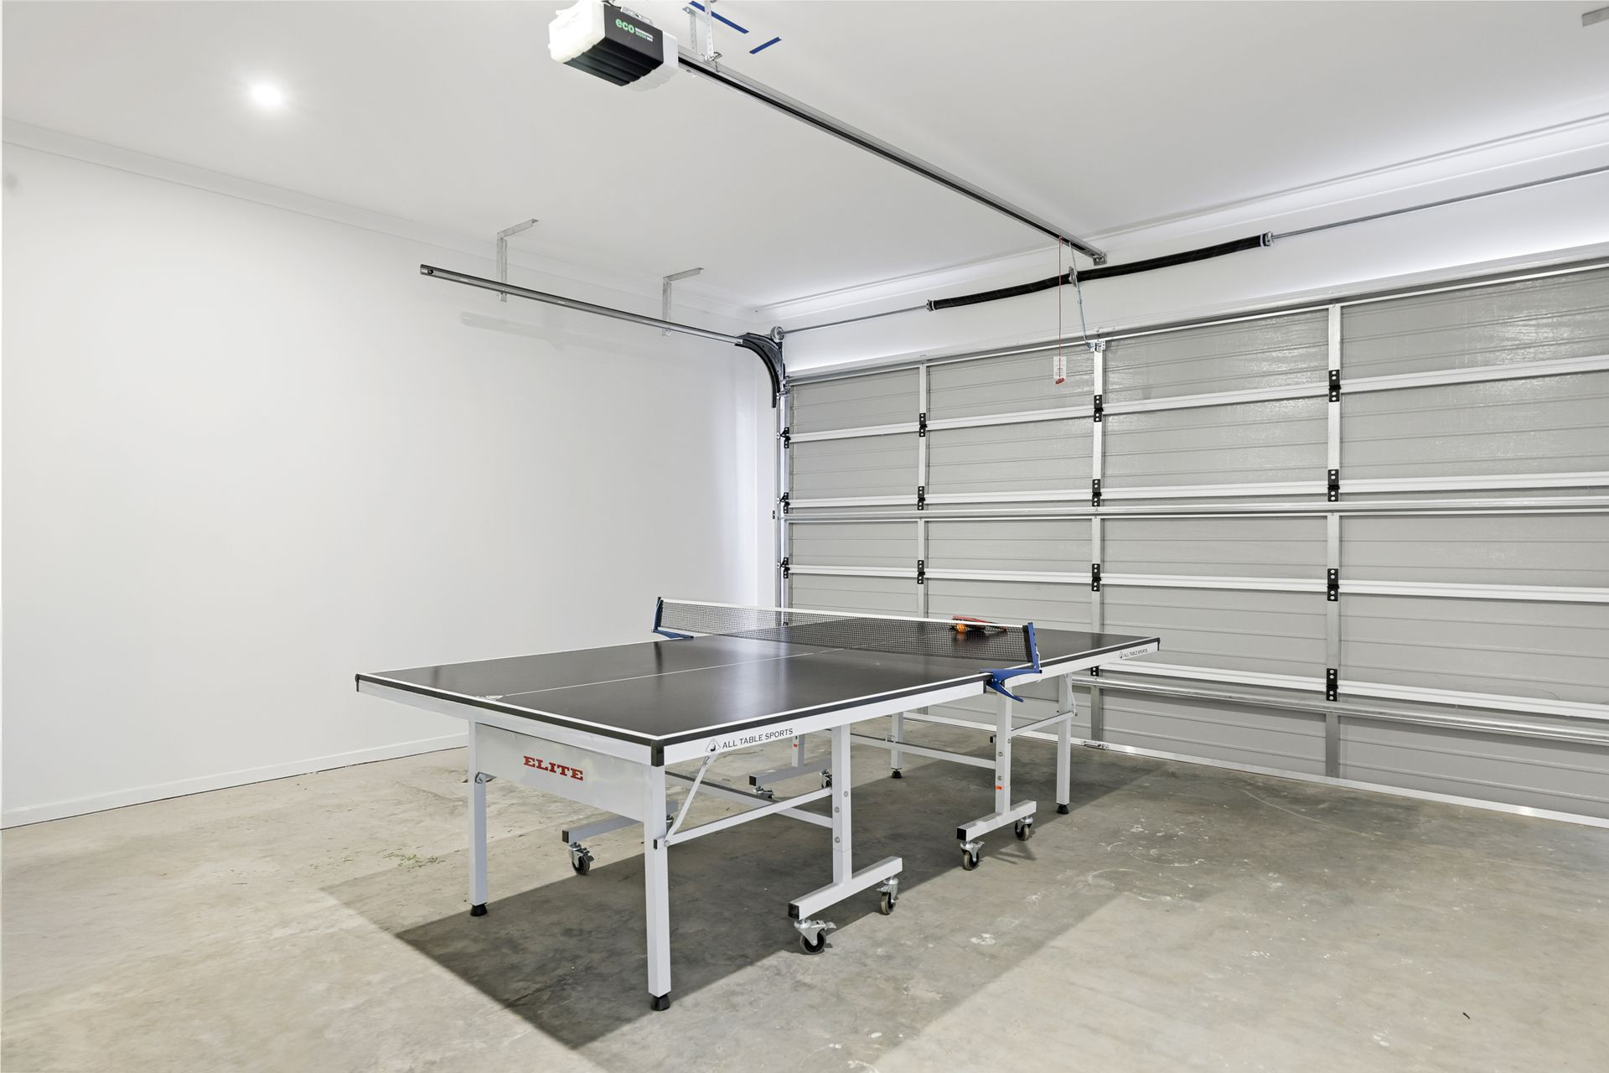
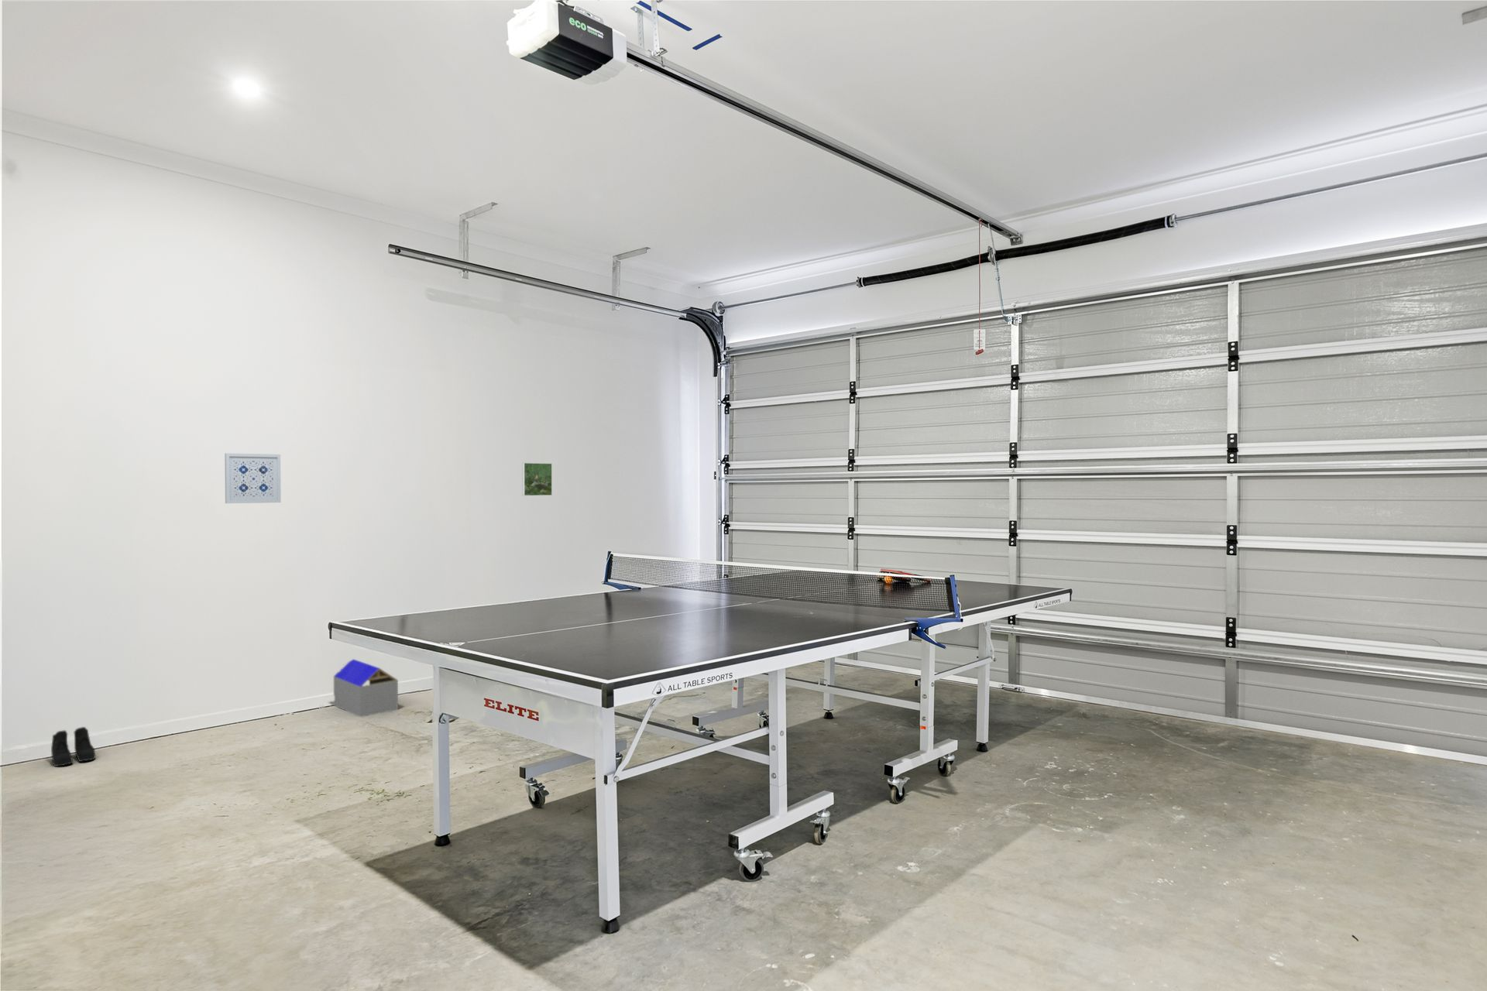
+ wall art [223,452,282,504]
+ architectural model [326,658,398,718]
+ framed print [521,462,553,497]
+ boots [50,727,96,768]
